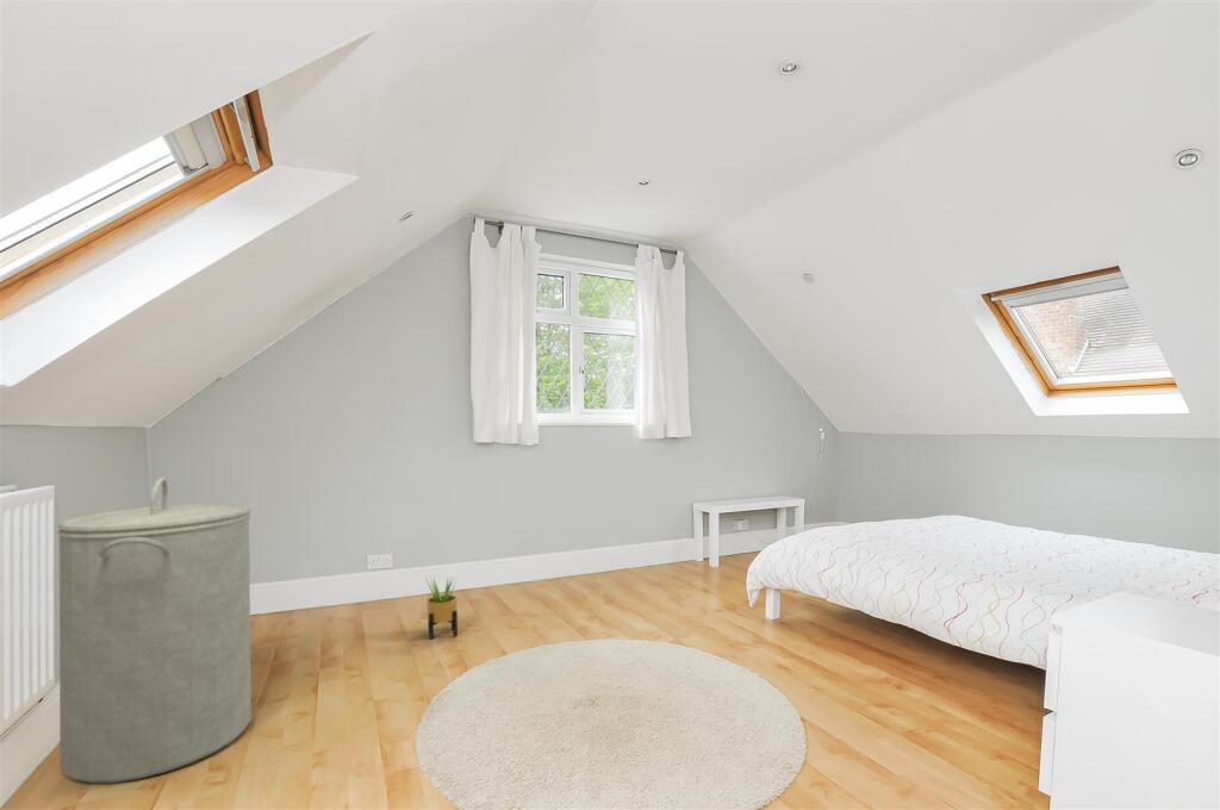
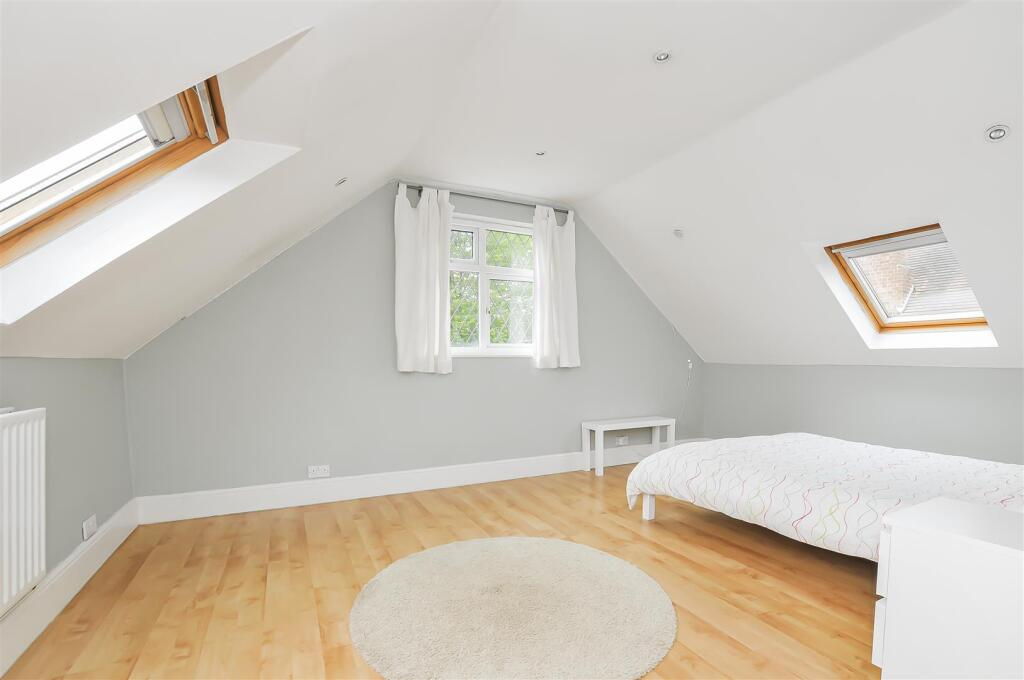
- laundry hamper [56,476,253,784]
- potted plant [425,577,459,641]
